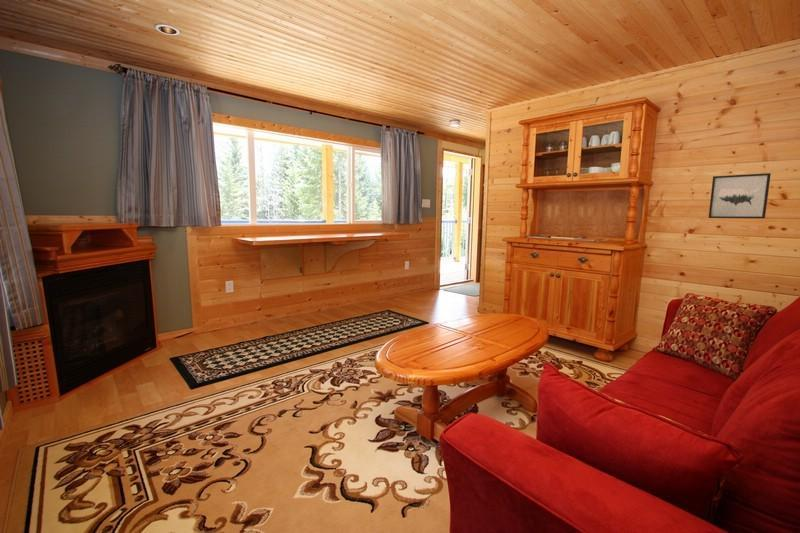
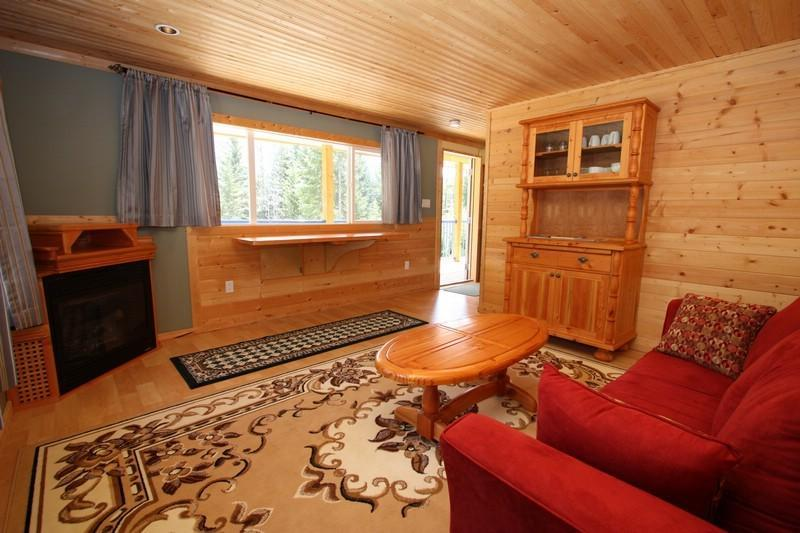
- wall art [708,172,772,219]
